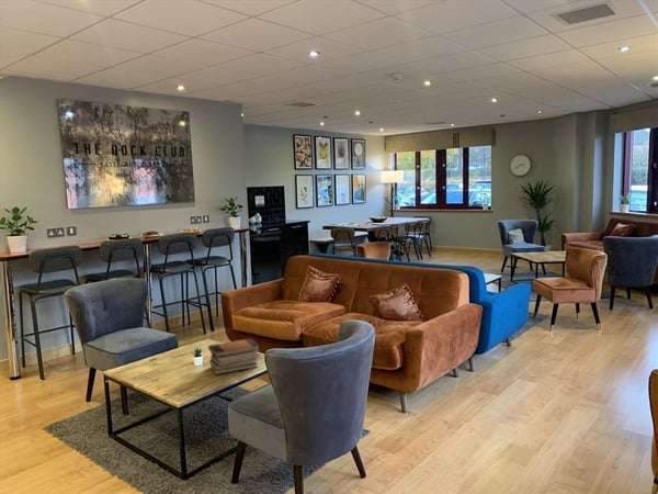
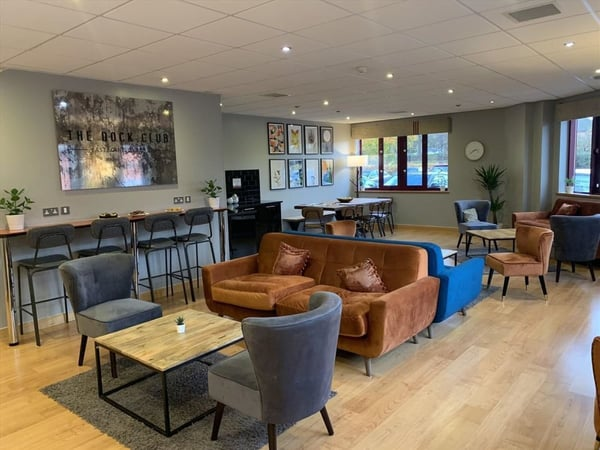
- book stack [207,337,261,375]
